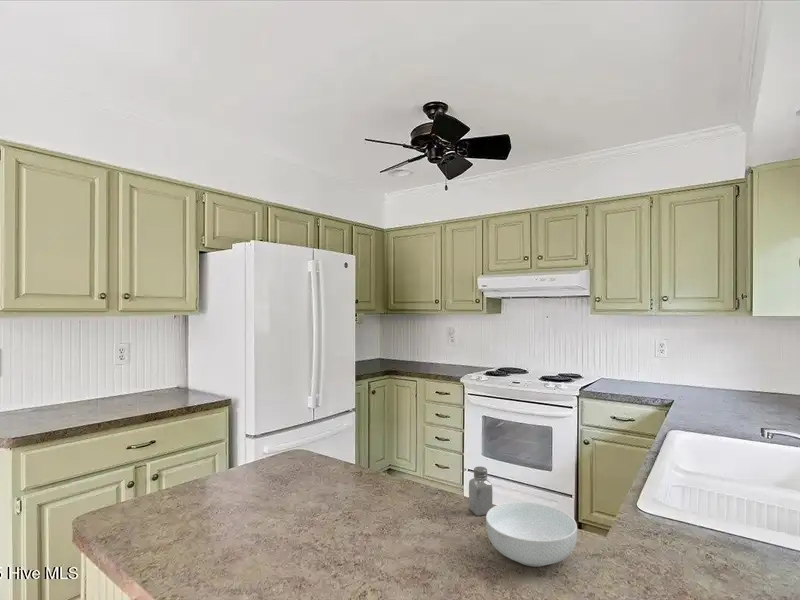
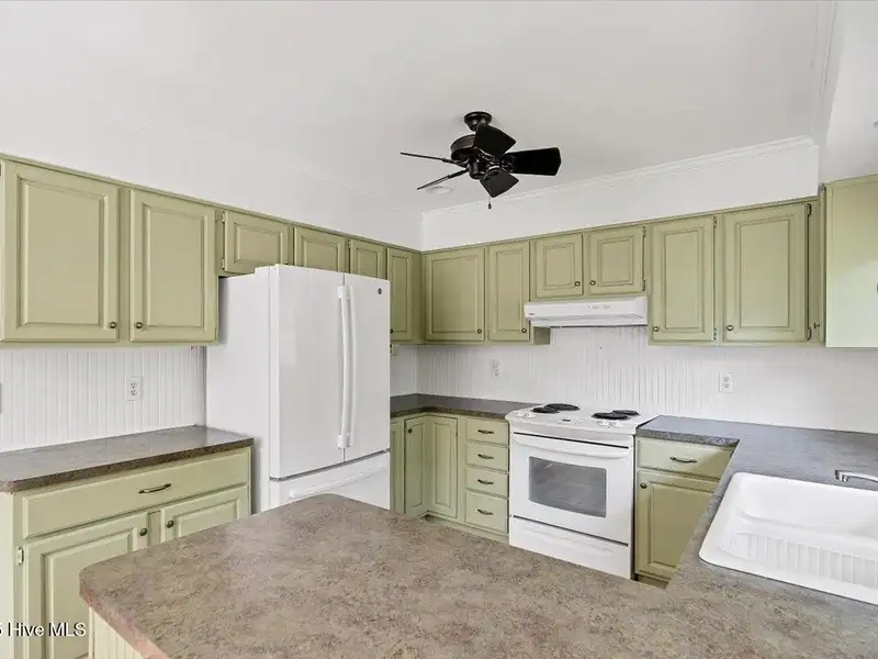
- cereal bowl [485,501,578,568]
- saltshaker [468,466,493,516]
